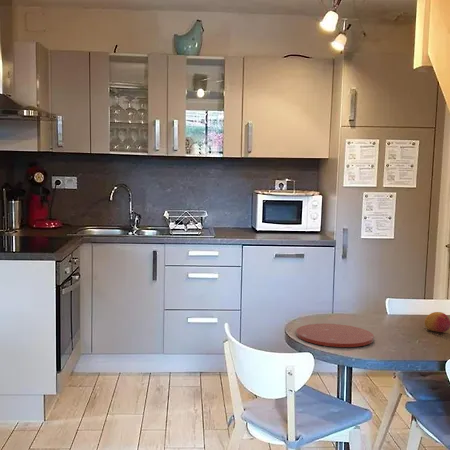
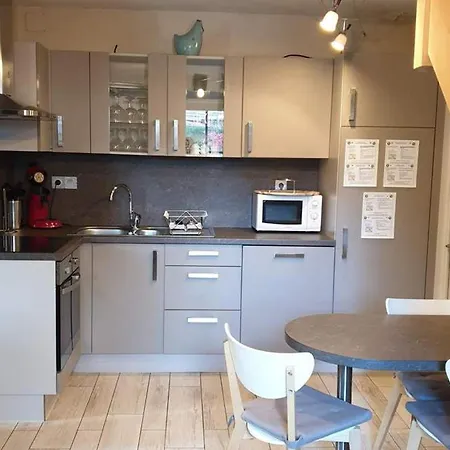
- fruit [424,311,450,333]
- plate [295,323,375,348]
